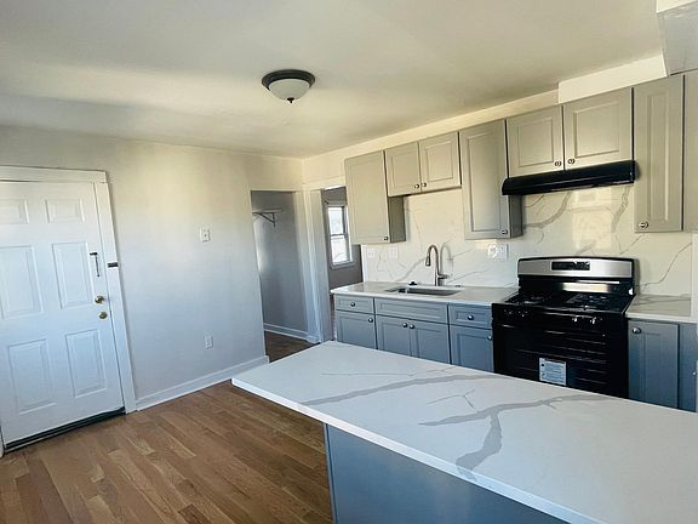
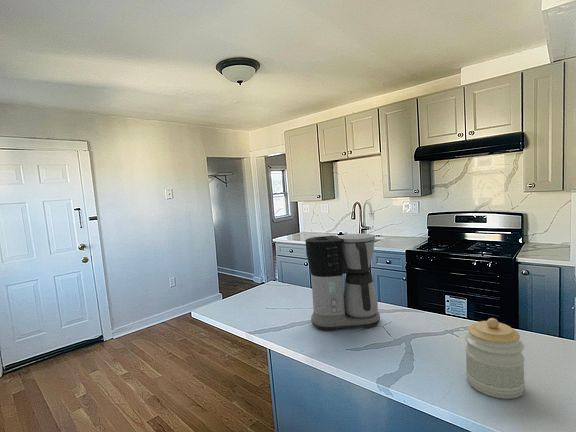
+ coffee maker [304,232,381,332]
+ jar [464,317,526,400]
